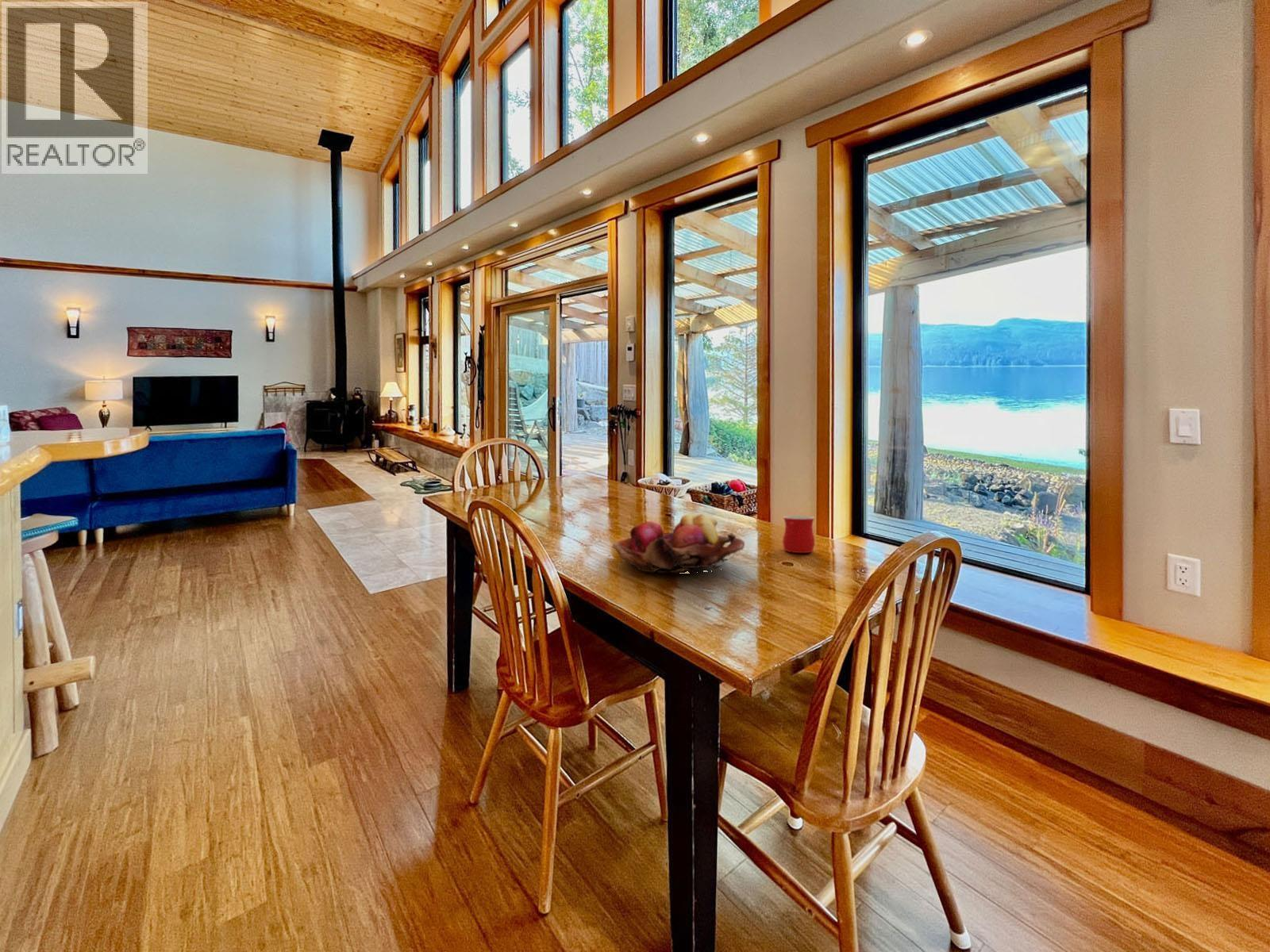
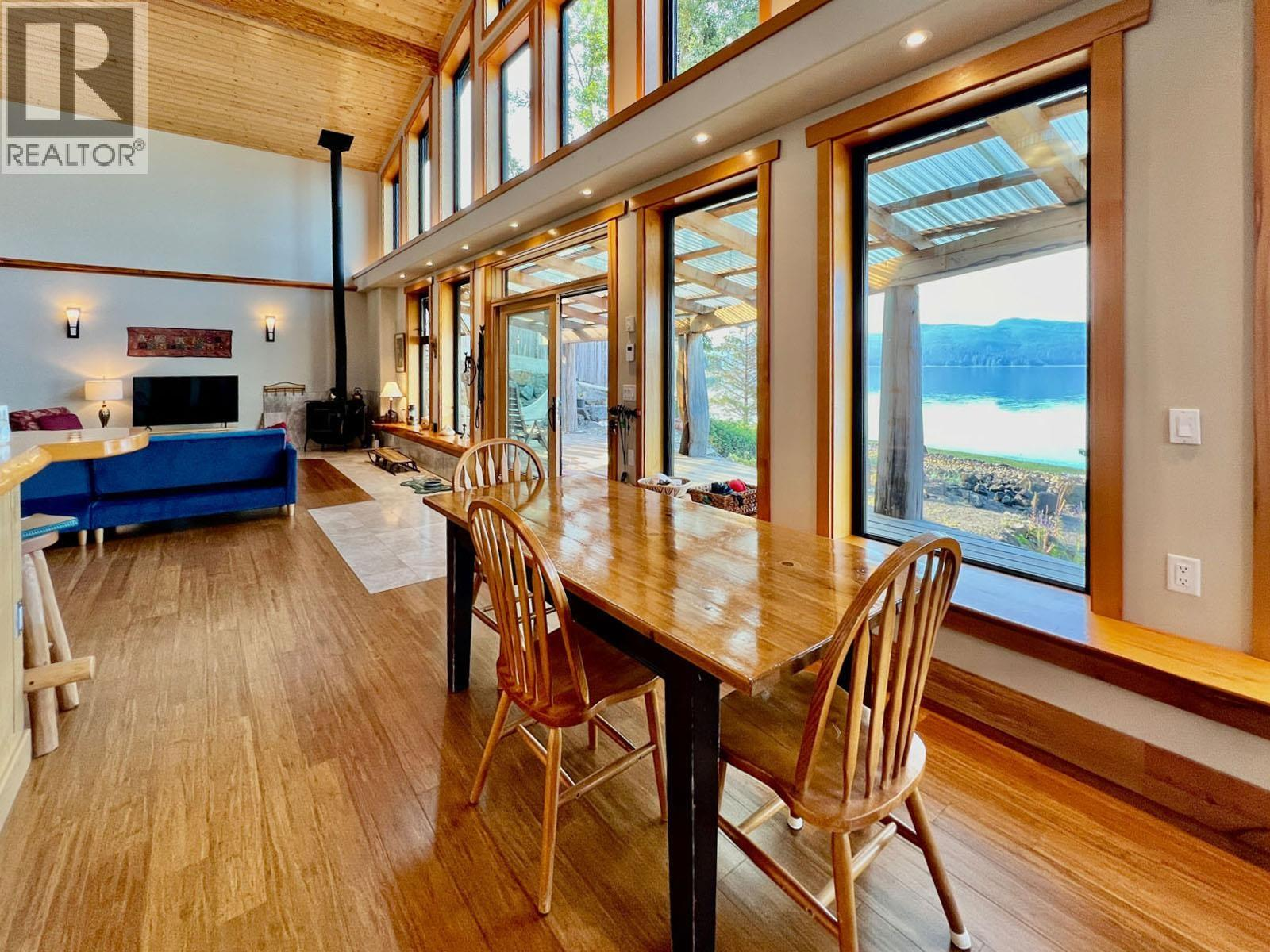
- mug [782,515,816,554]
- fruit basket [612,512,745,574]
